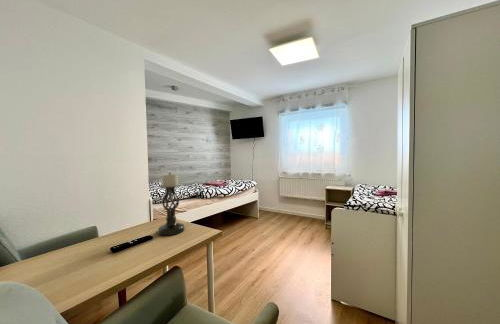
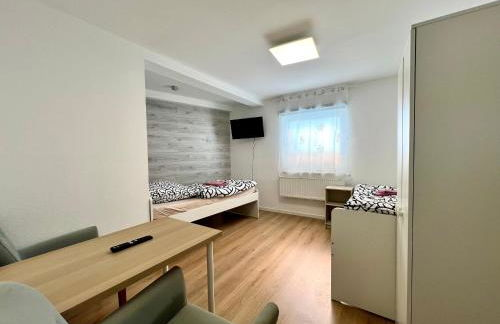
- candle holder [157,171,186,236]
